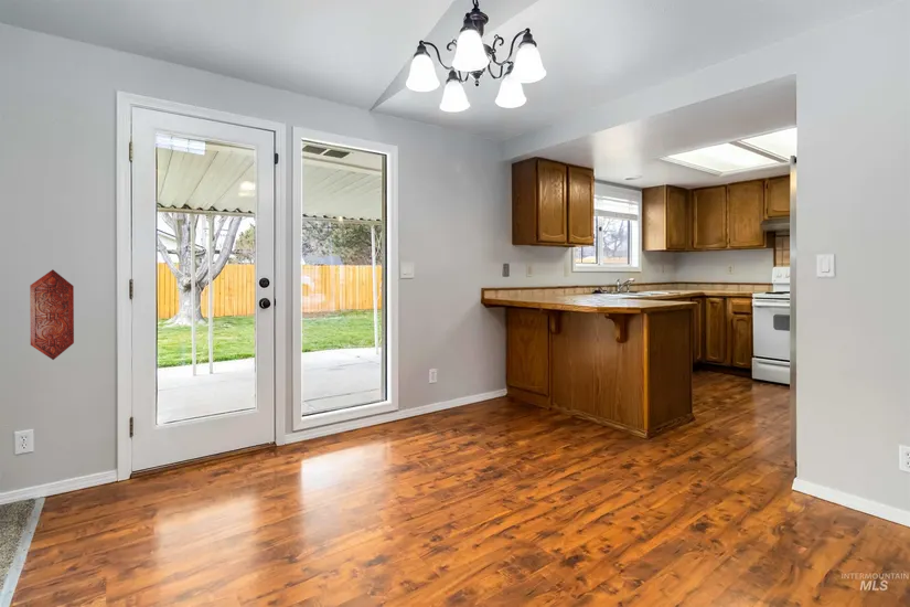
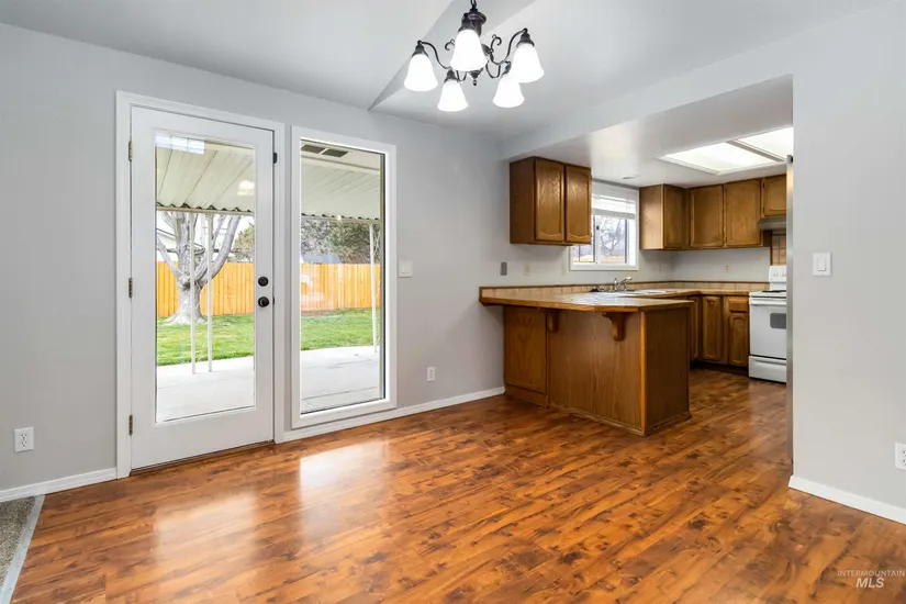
- carved panel [29,268,75,361]
